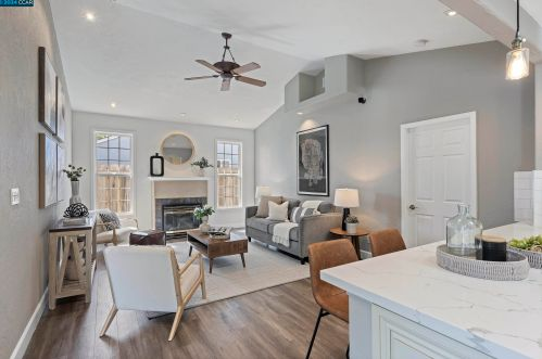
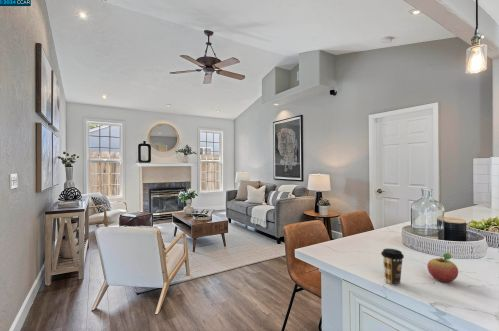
+ coffee cup [380,248,405,286]
+ fruit [426,252,459,283]
